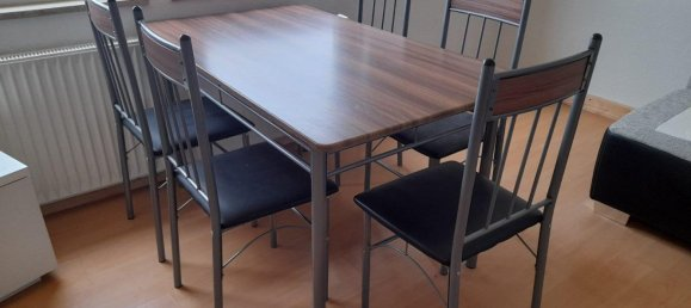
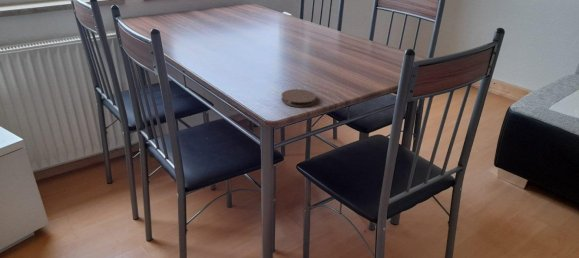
+ coaster [280,88,317,108]
